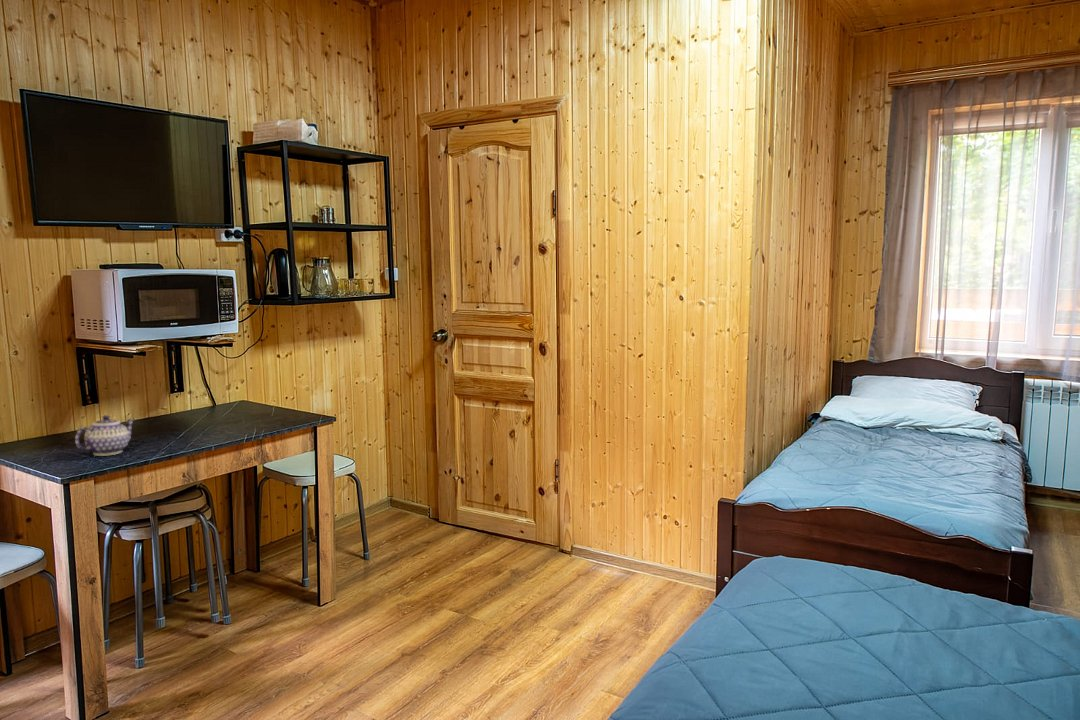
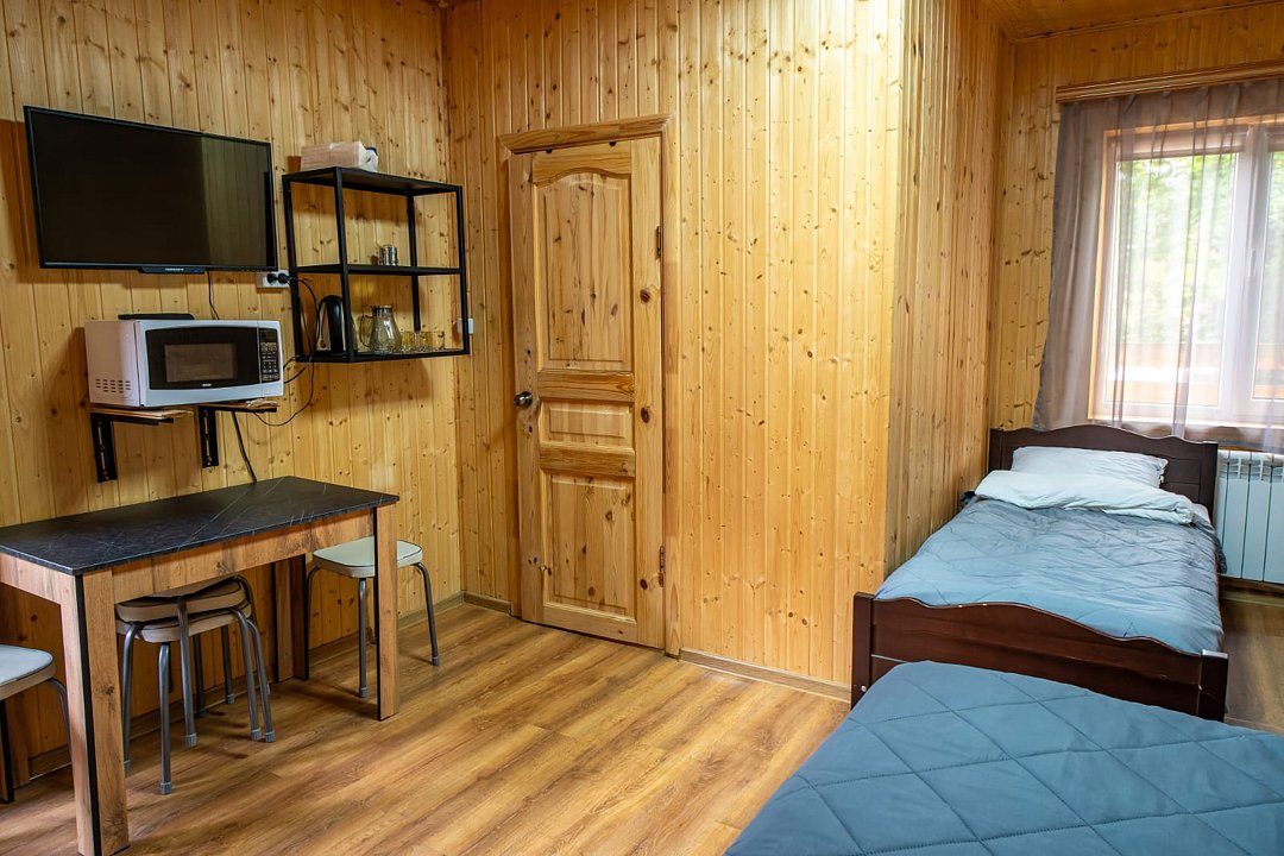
- teapot [74,414,136,457]
